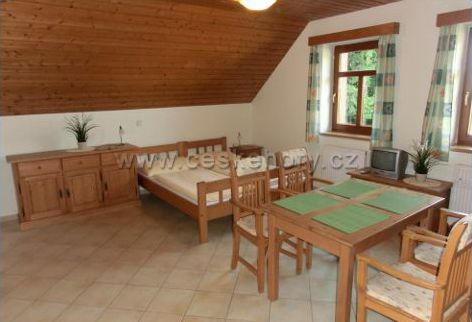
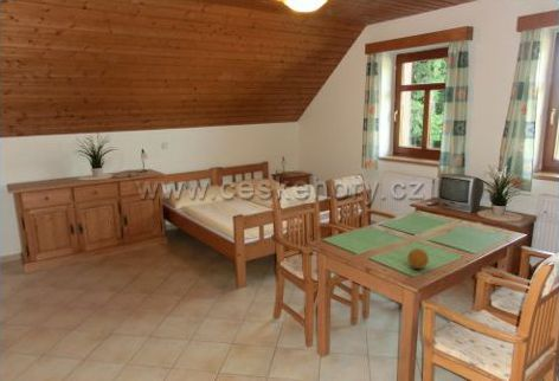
+ fruit [406,247,430,270]
